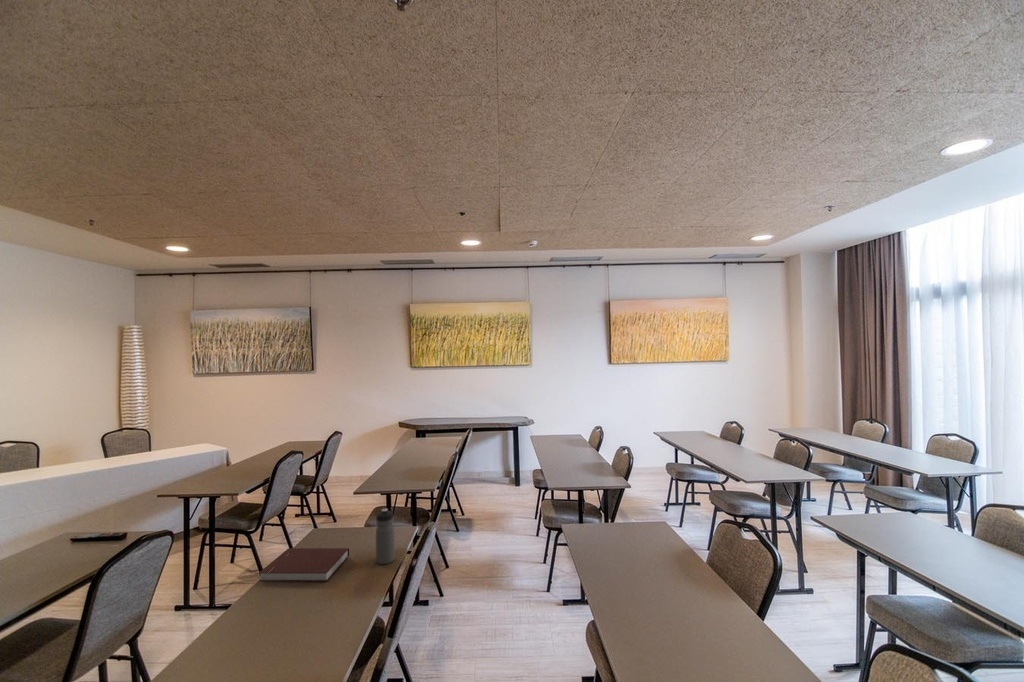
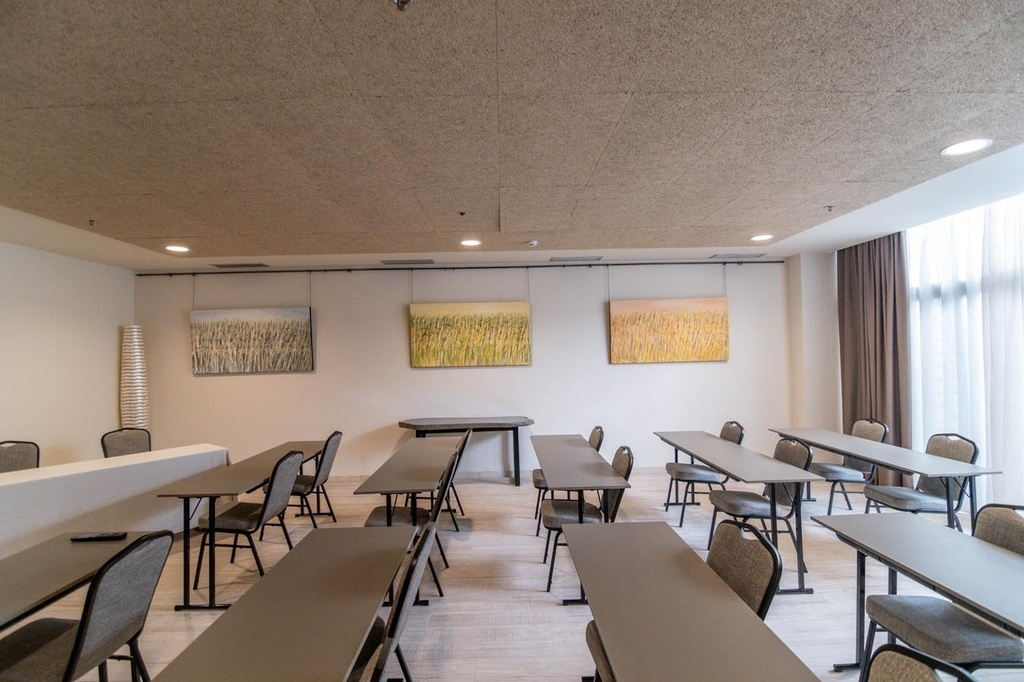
- water bottle [375,508,396,565]
- notebook [258,547,350,582]
